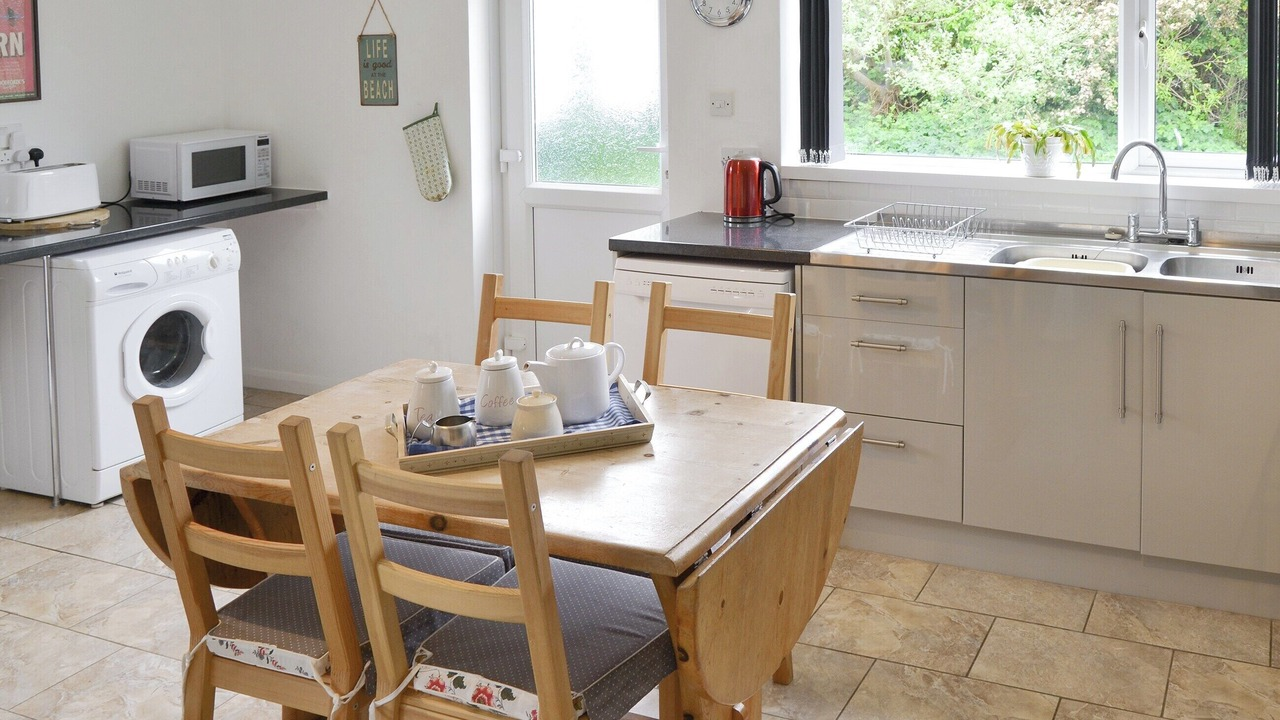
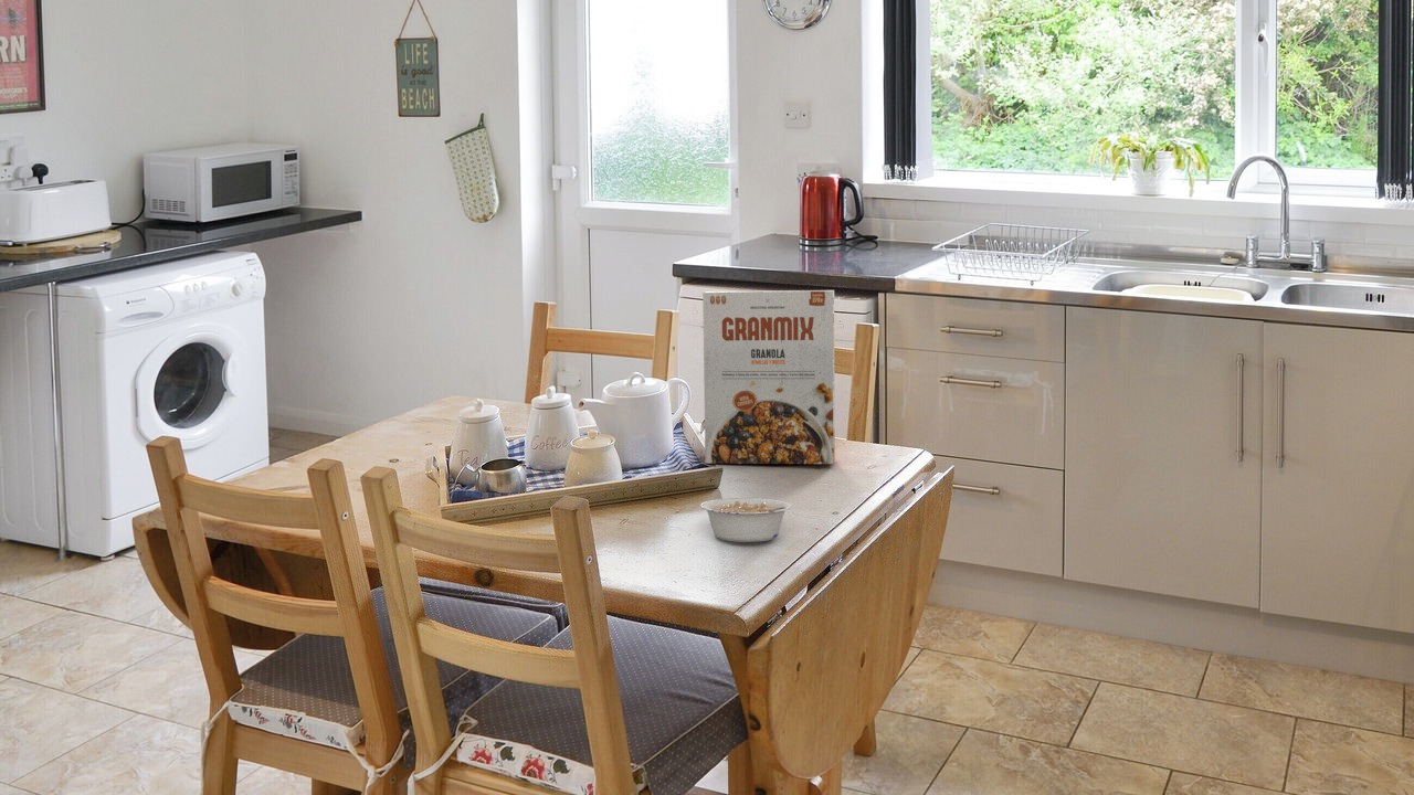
+ cereal box [701,289,836,465]
+ legume [699,497,792,543]
